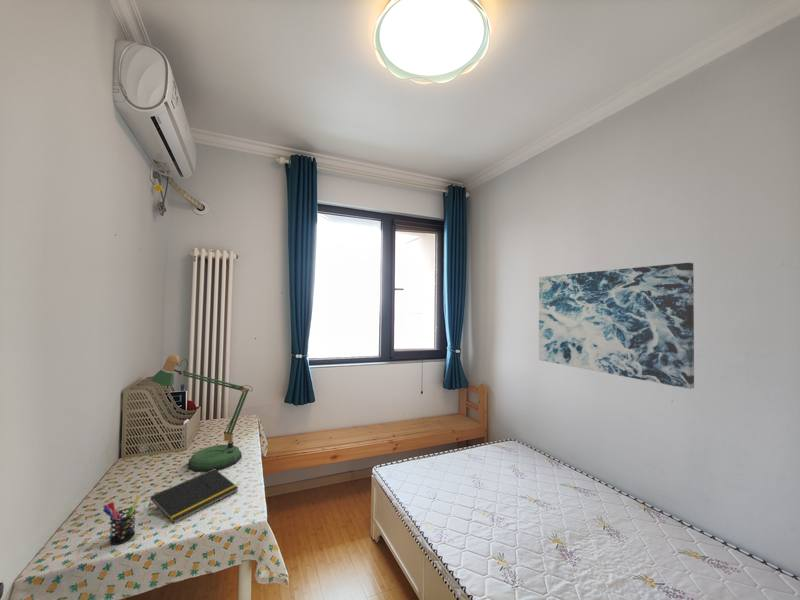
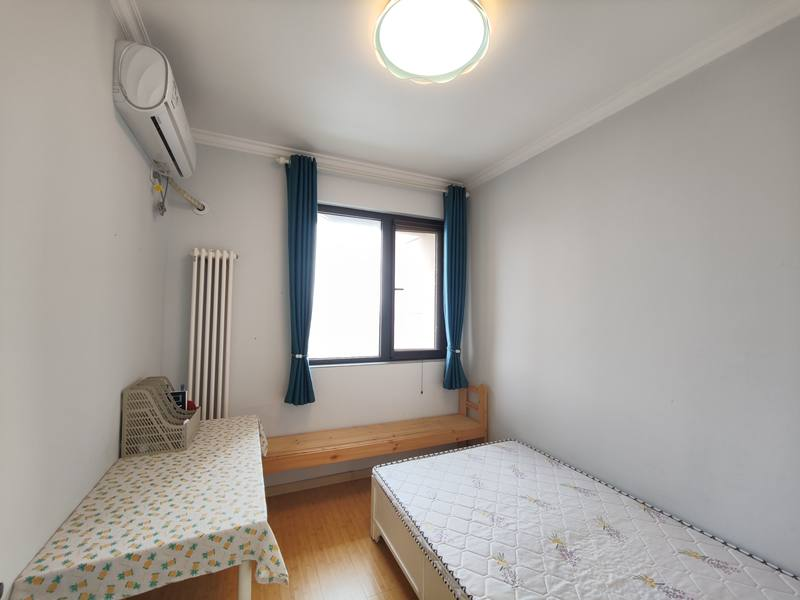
- desk lamp [150,354,254,473]
- notepad [147,469,240,525]
- pen holder [102,494,141,545]
- wall art [538,262,695,390]
